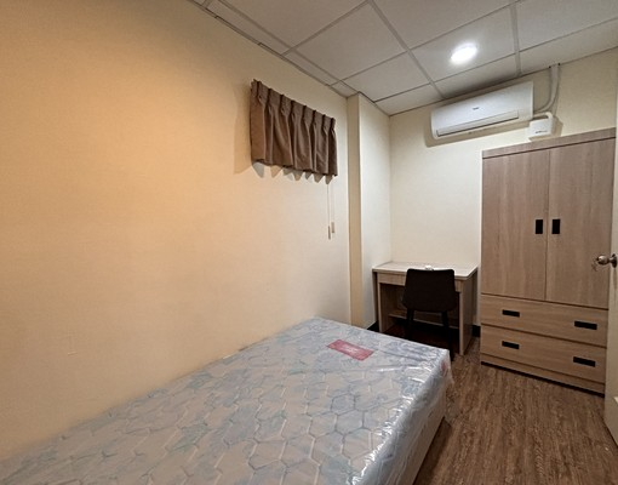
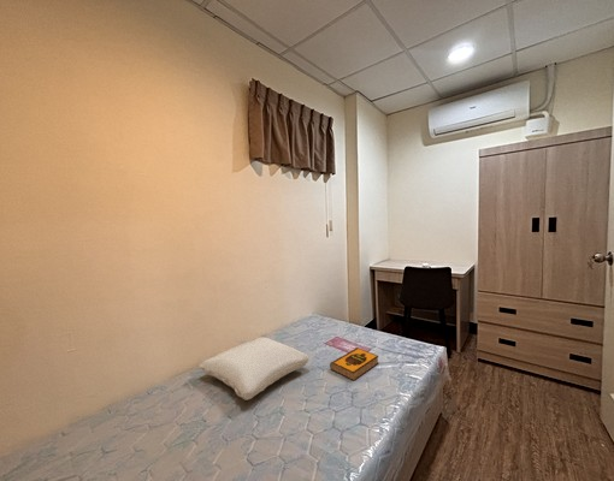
+ hardback book [329,346,379,381]
+ pillow [199,335,311,402]
